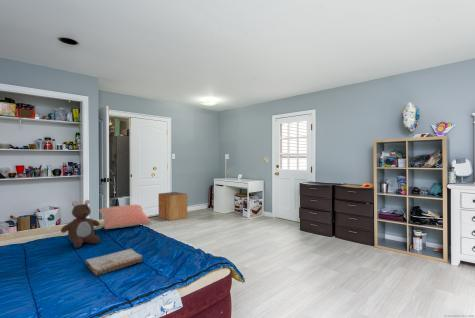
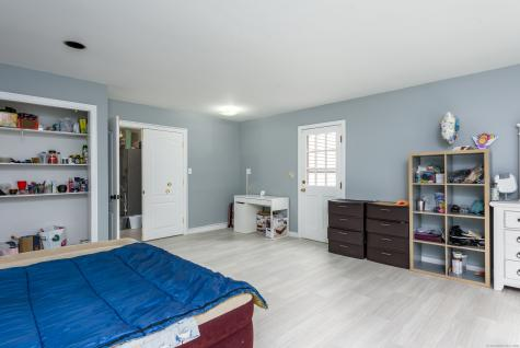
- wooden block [158,191,188,222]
- pillow [98,204,151,230]
- teddy bear [60,199,101,249]
- book [84,248,144,277]
